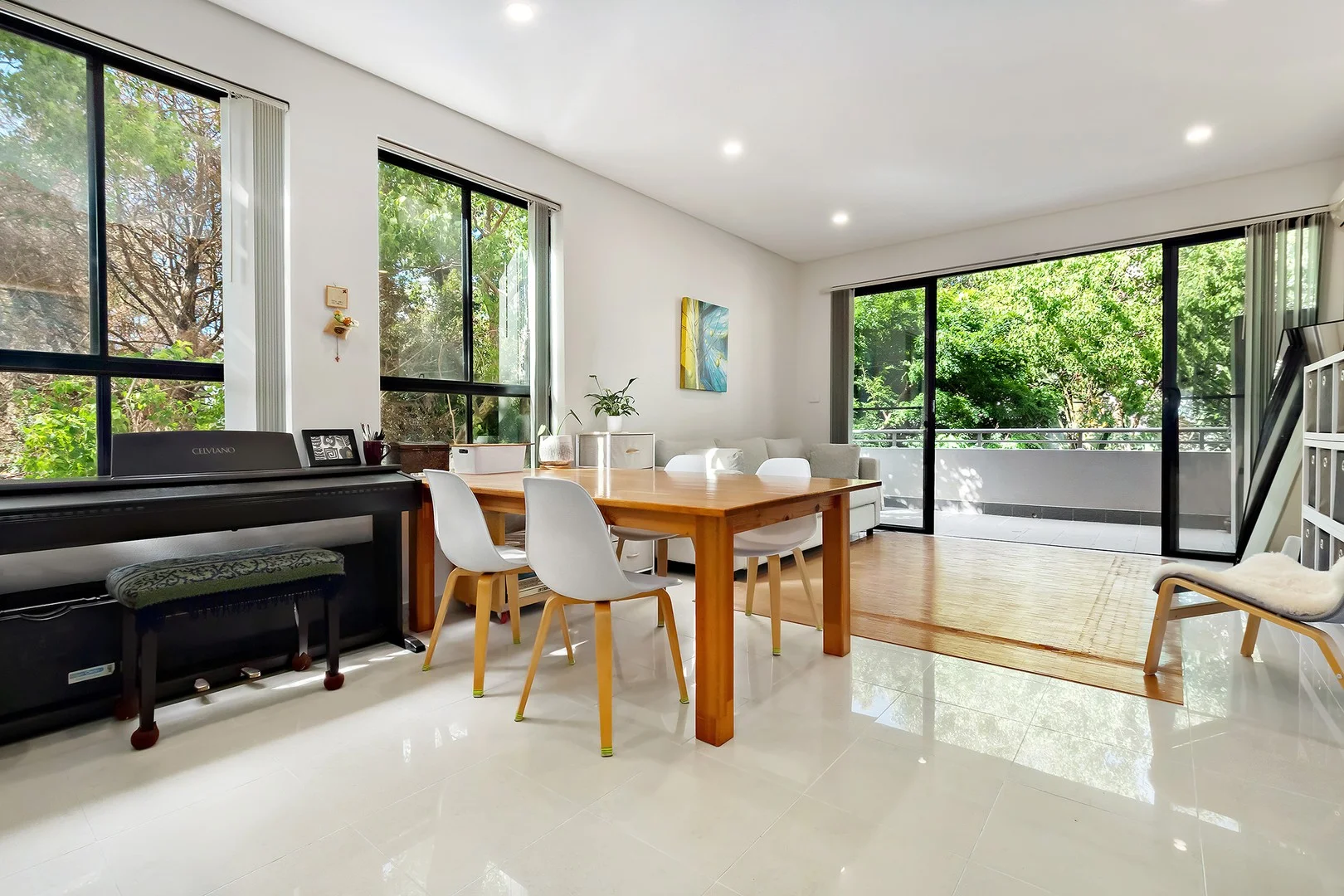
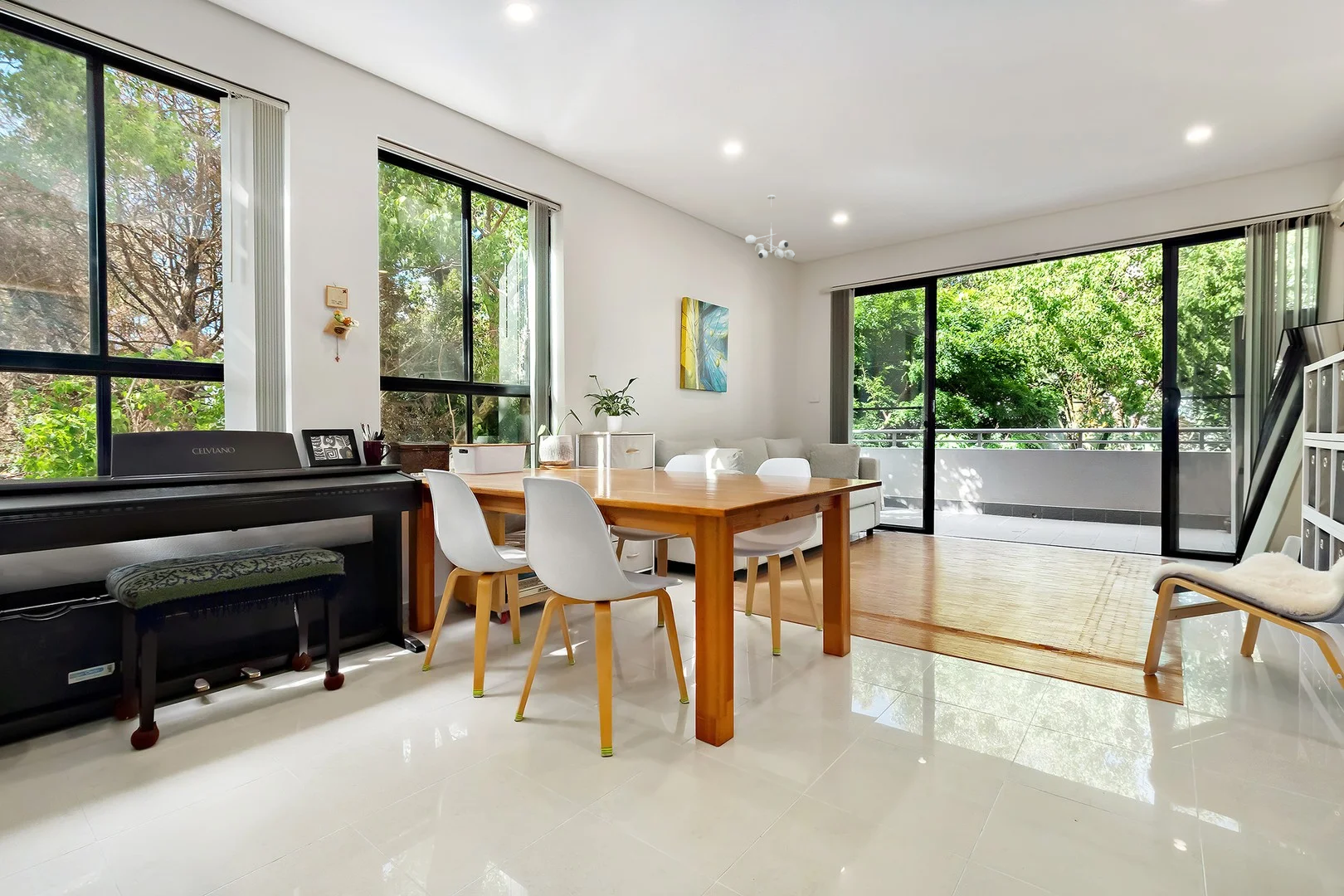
+ ceiling light fixture [744,194,796,261]
